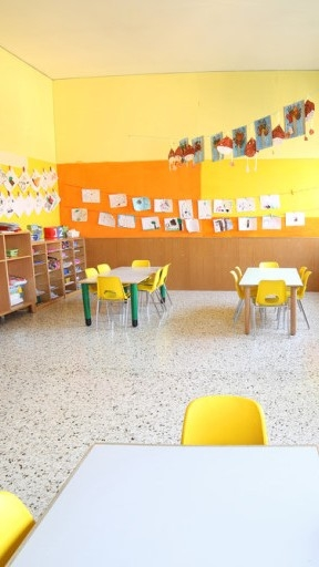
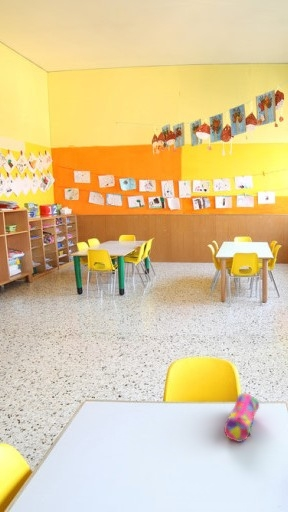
+ pencil case [223,392,260,443]
